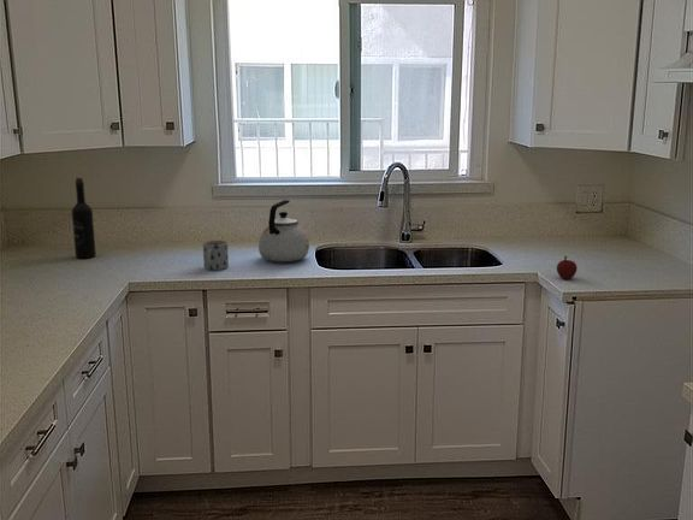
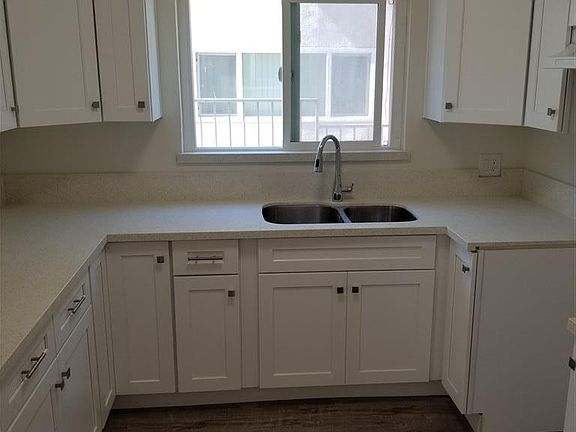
- mug [202,240,230,271]
- wine bottle [71,177,97,259]
- kettle [257,199,310,262]
- apple [556,255,579,280]
